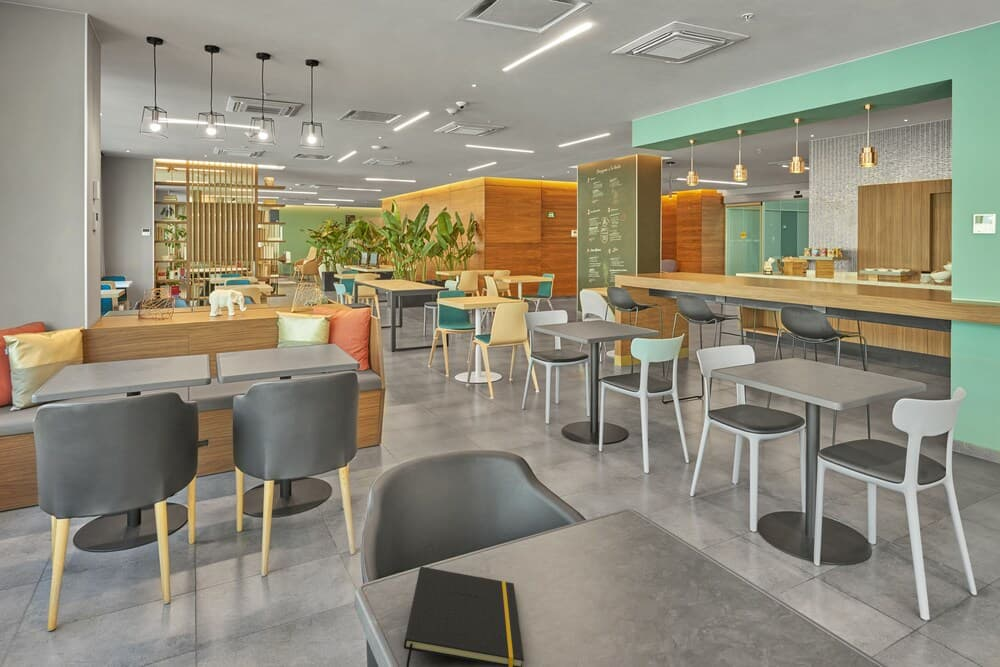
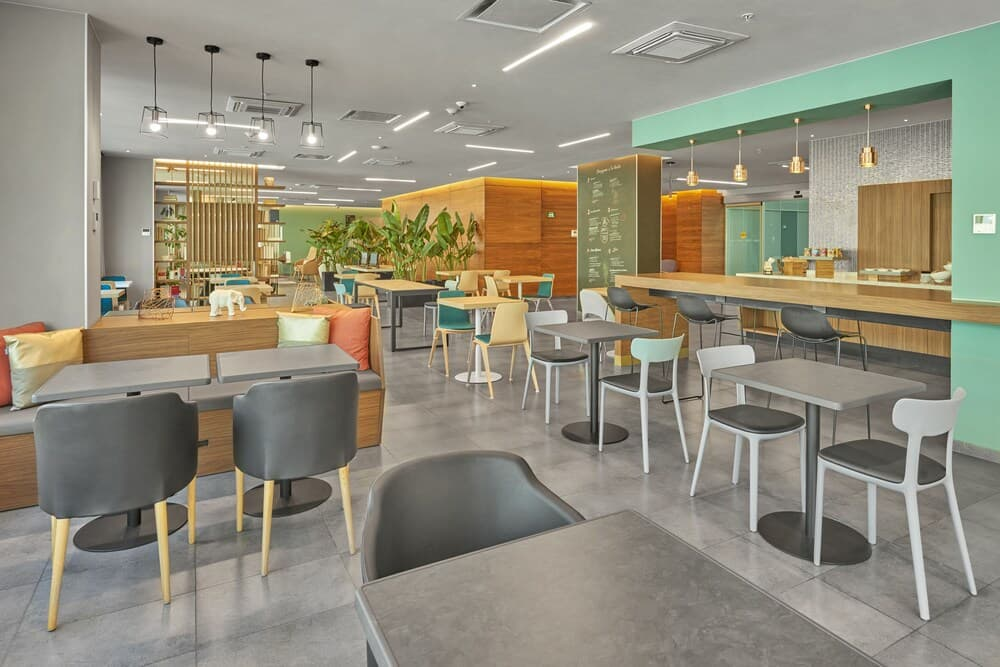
- notepad [403,566,525,667]
